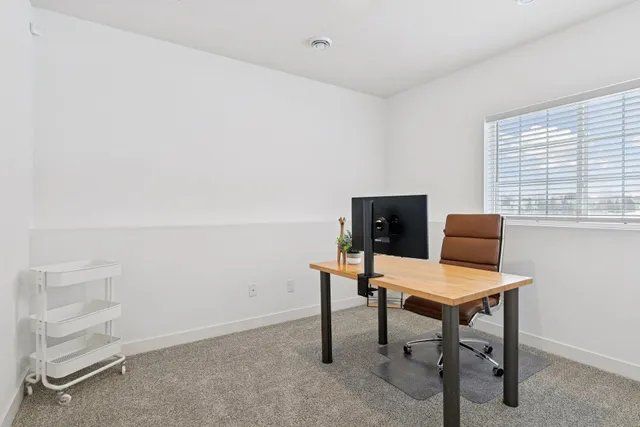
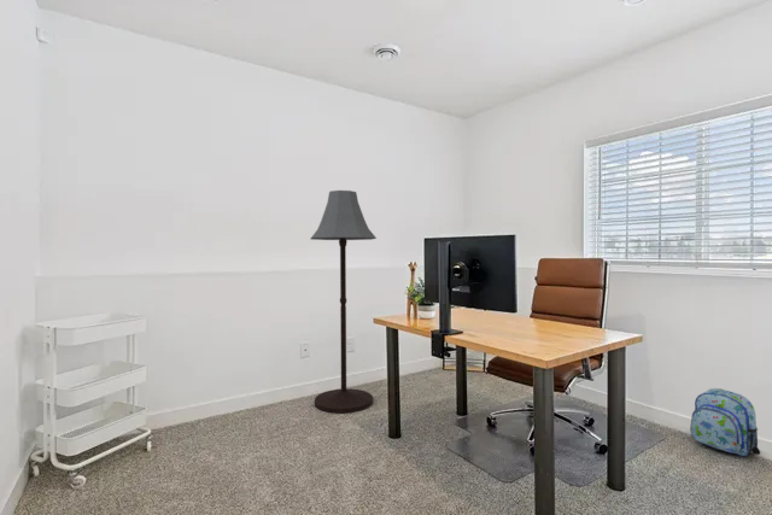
+ floor lamp [310,189,378,414]
+ backpack [689,387,761,457]
